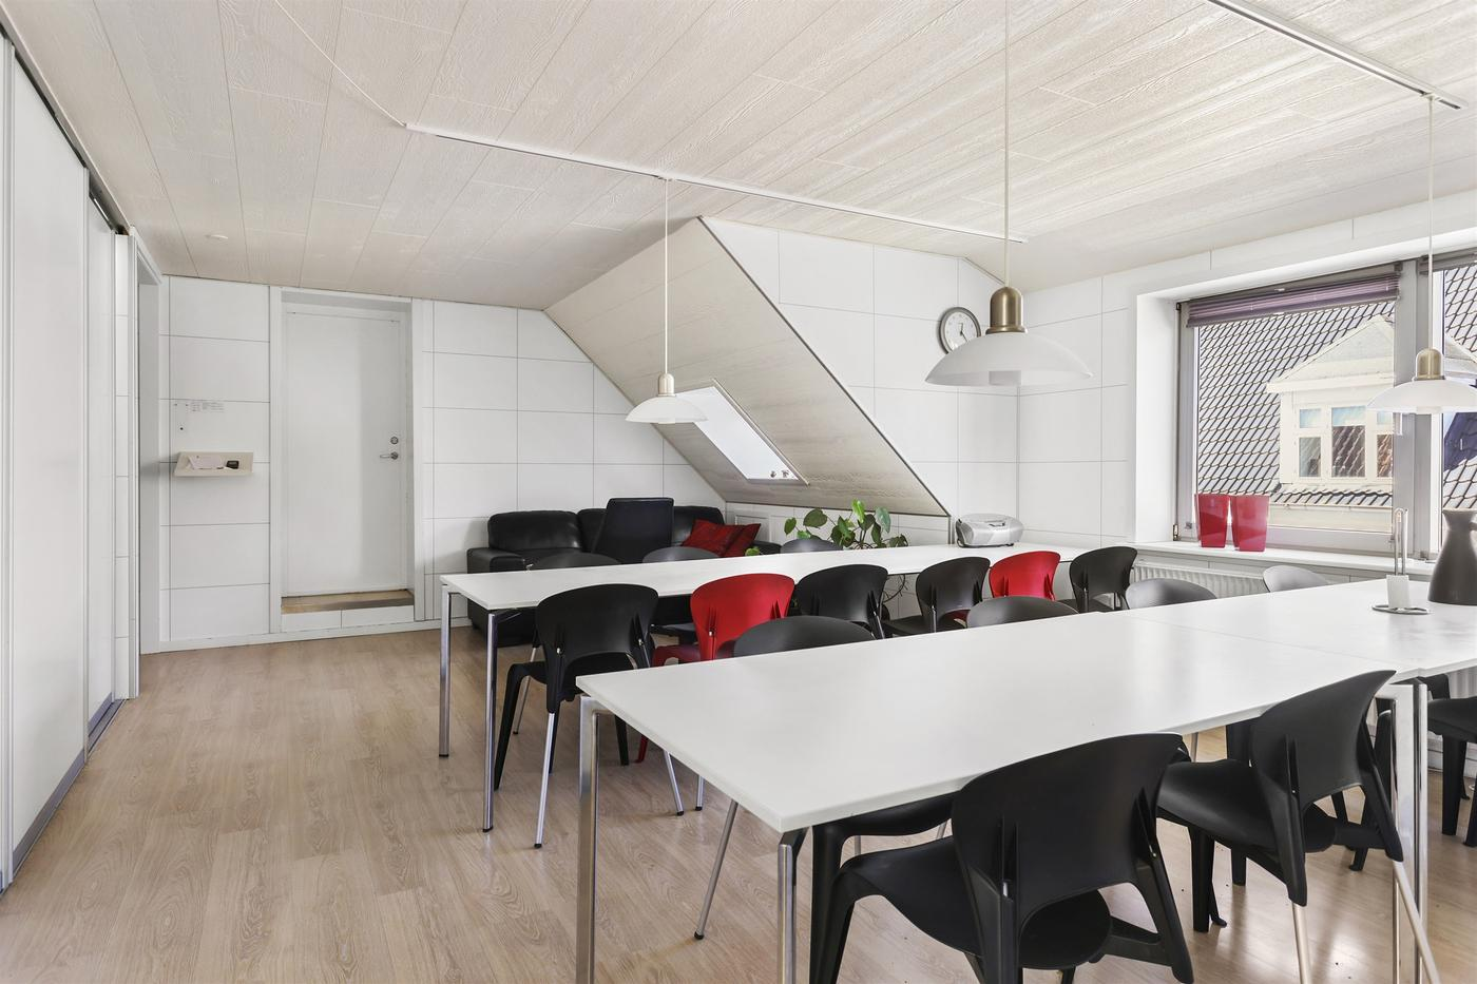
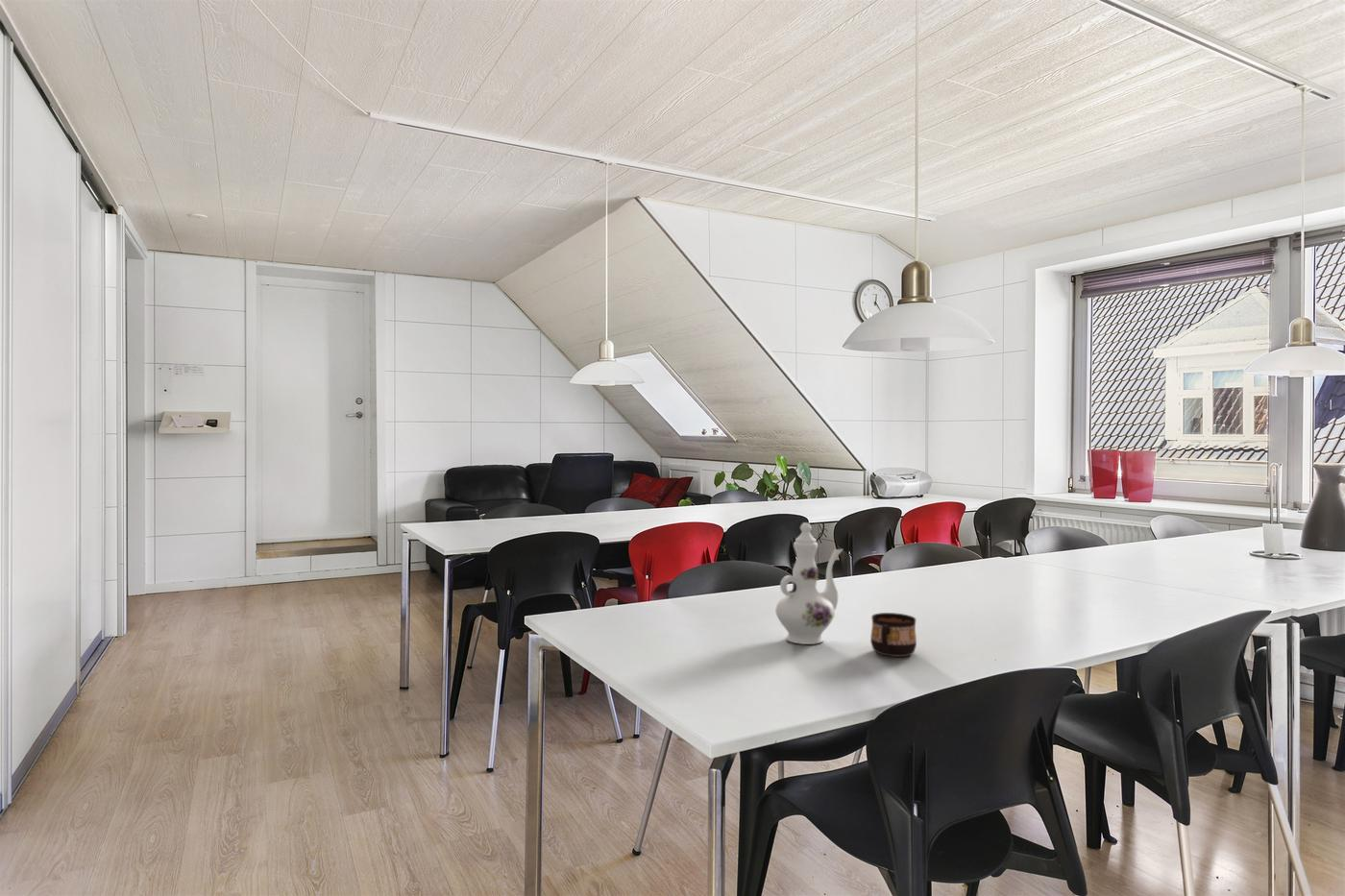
+ cup [869,612,917,658]
+ chinaware [774,521,844,645]
